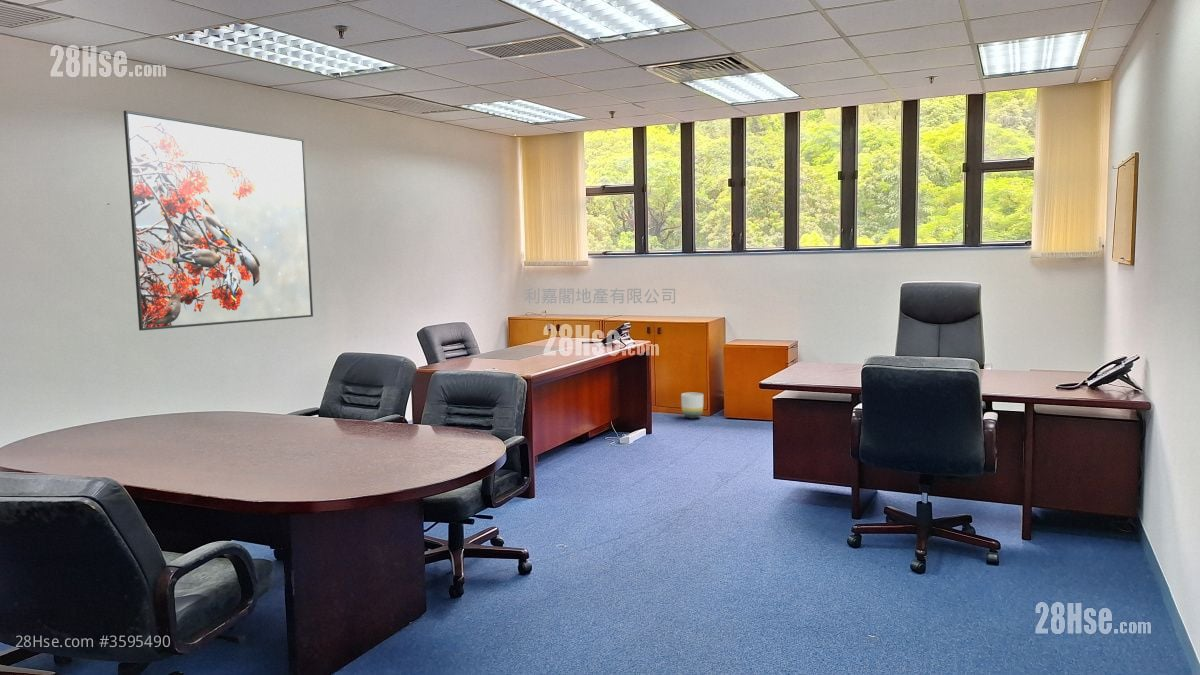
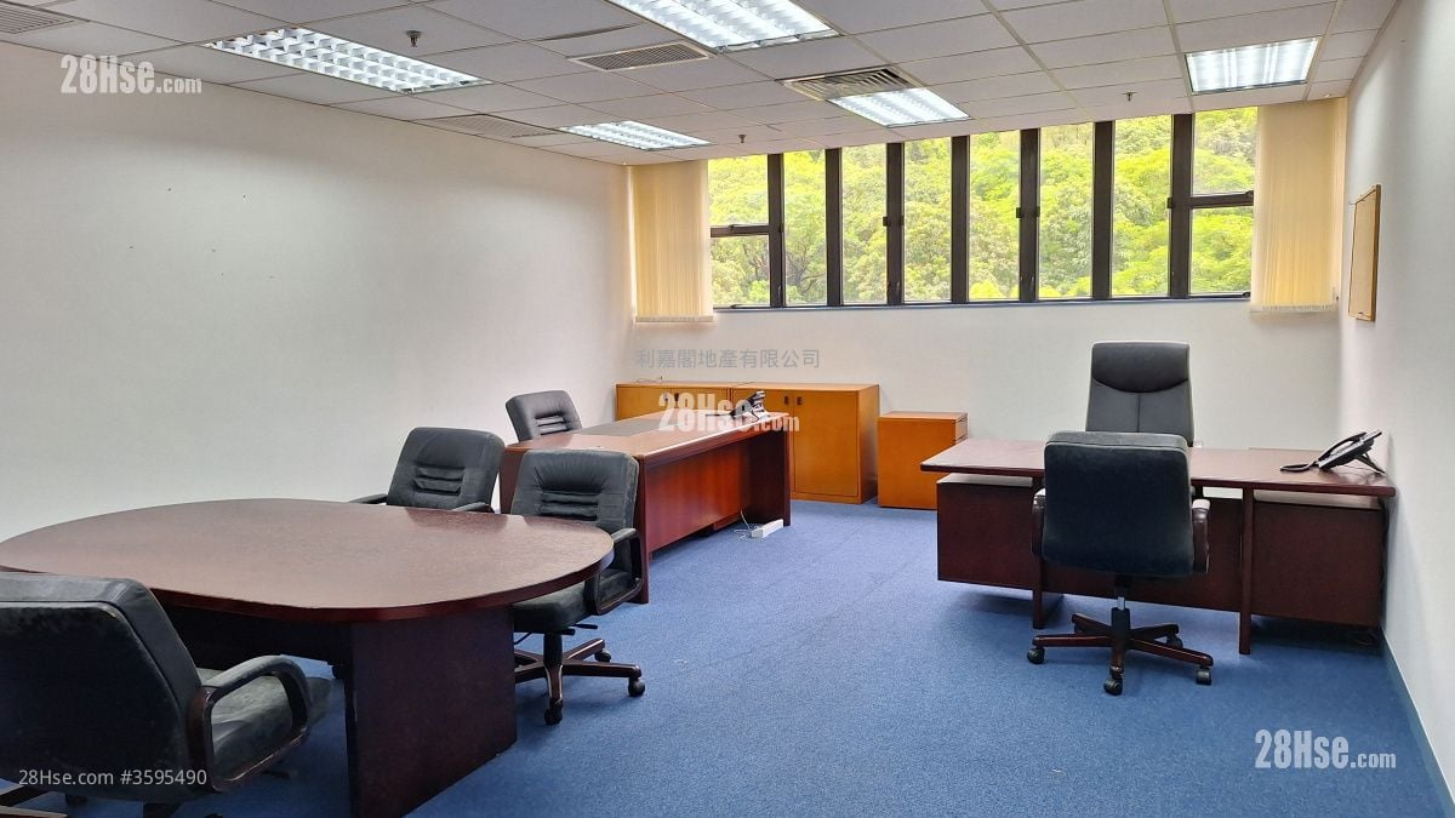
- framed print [123,110,314,331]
- planter [680,392,704,420]
